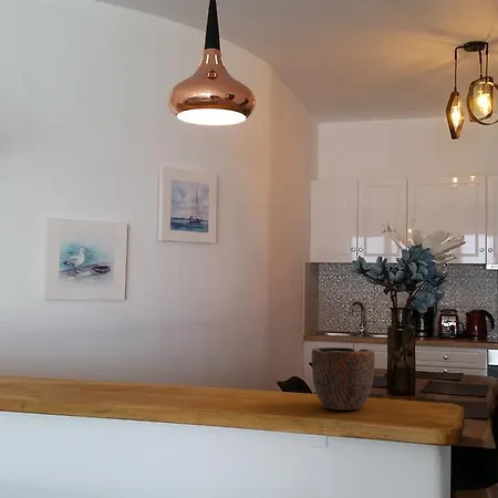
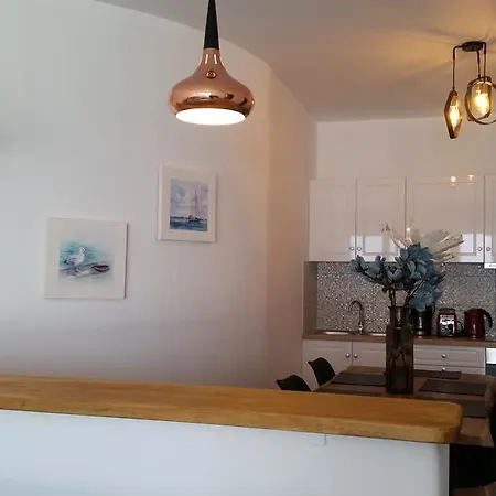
- bowl [311,346,376,412]
